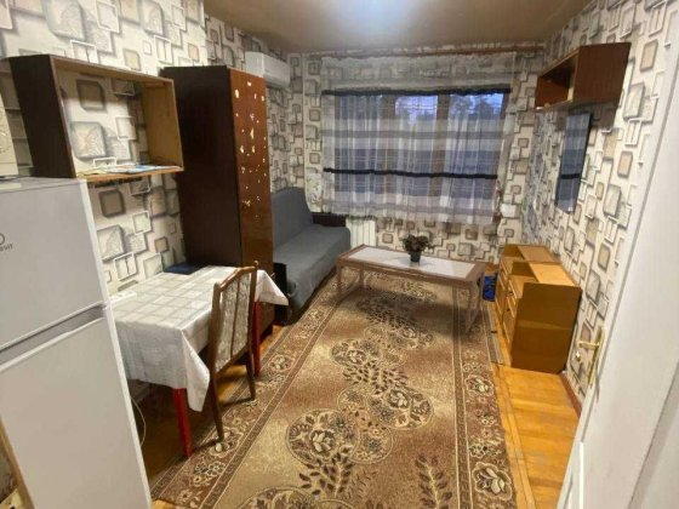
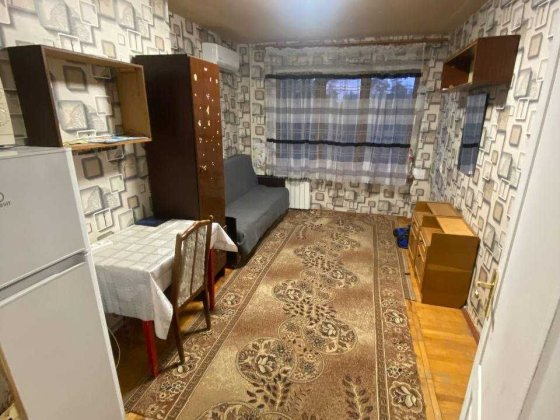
- coffee table [335,242,487,334]
- potted plant [398,233,435,262]
